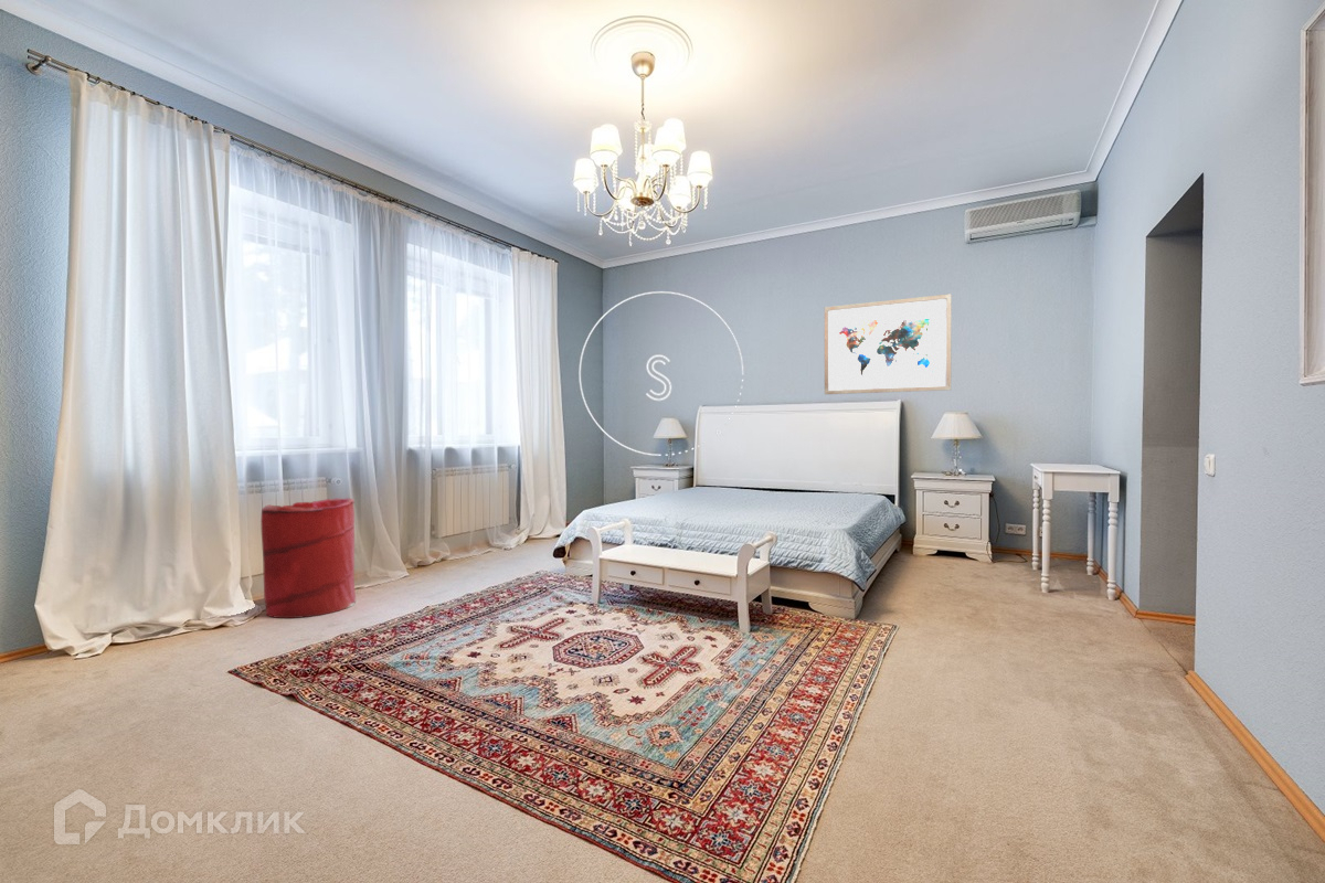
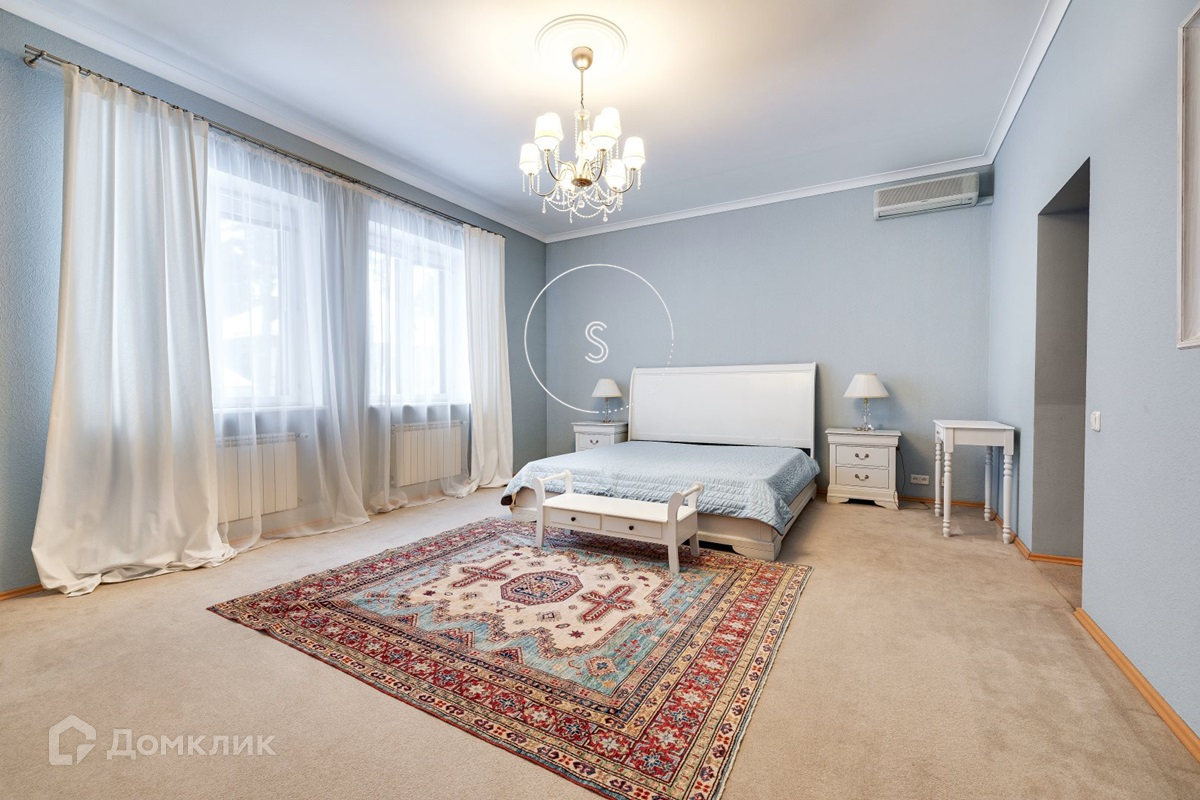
- wall art [824,292,953,395]
- laundry hamper [259,497,357,619]
